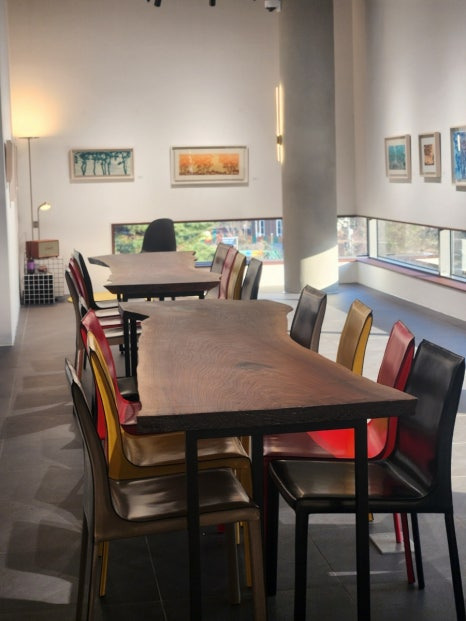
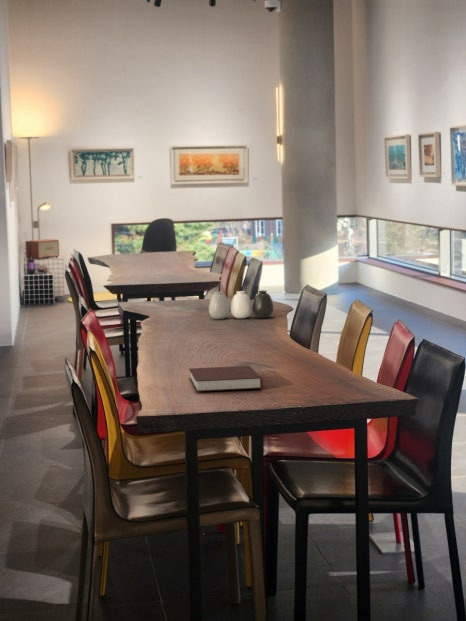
+ notebook [188,365,264,392]
+ vase [208,290,275,320]
